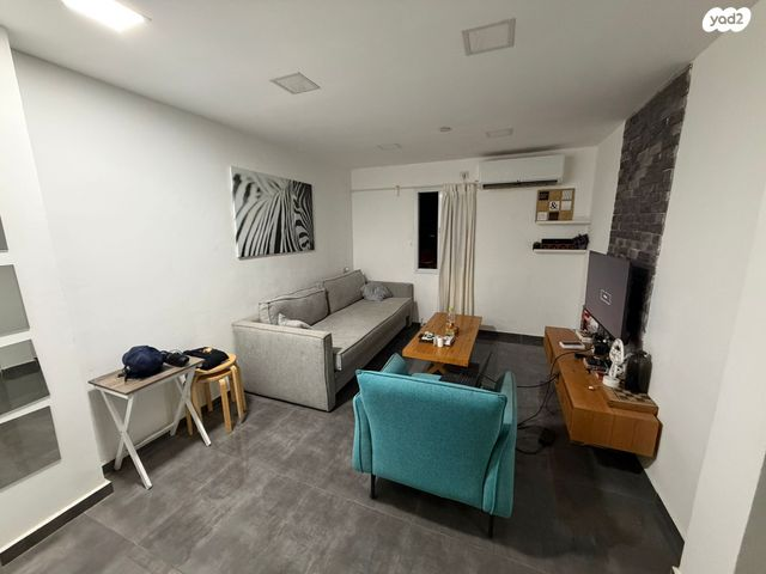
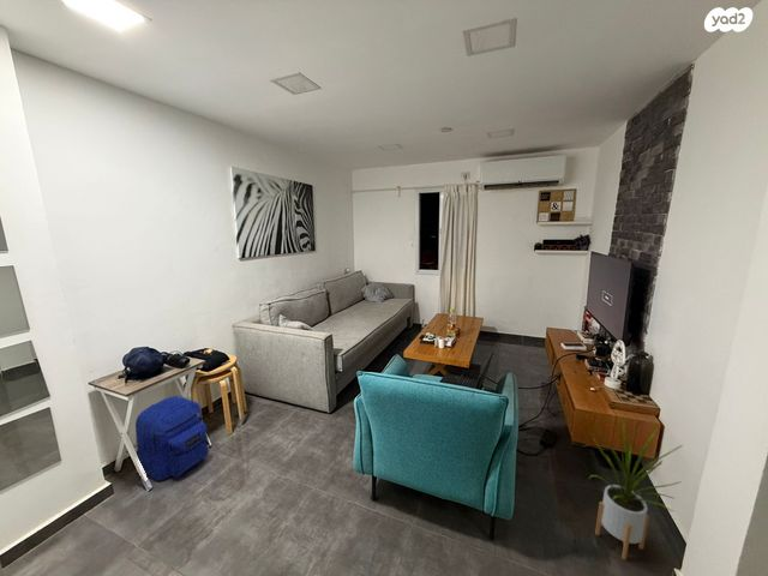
+ house plant [588,410,684,562]
+ backpack [134,395,212,482]
